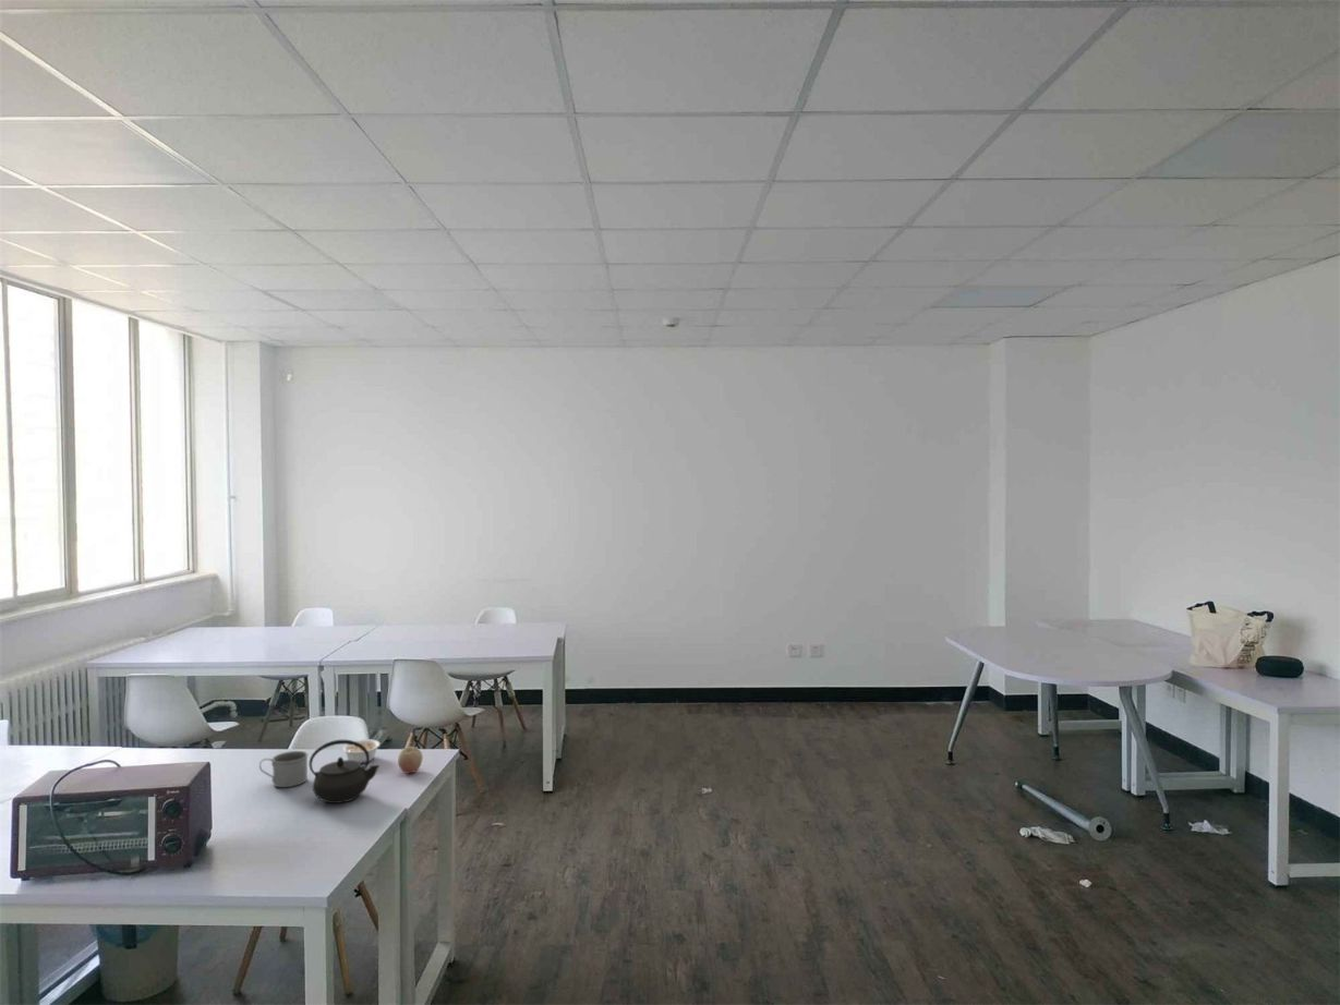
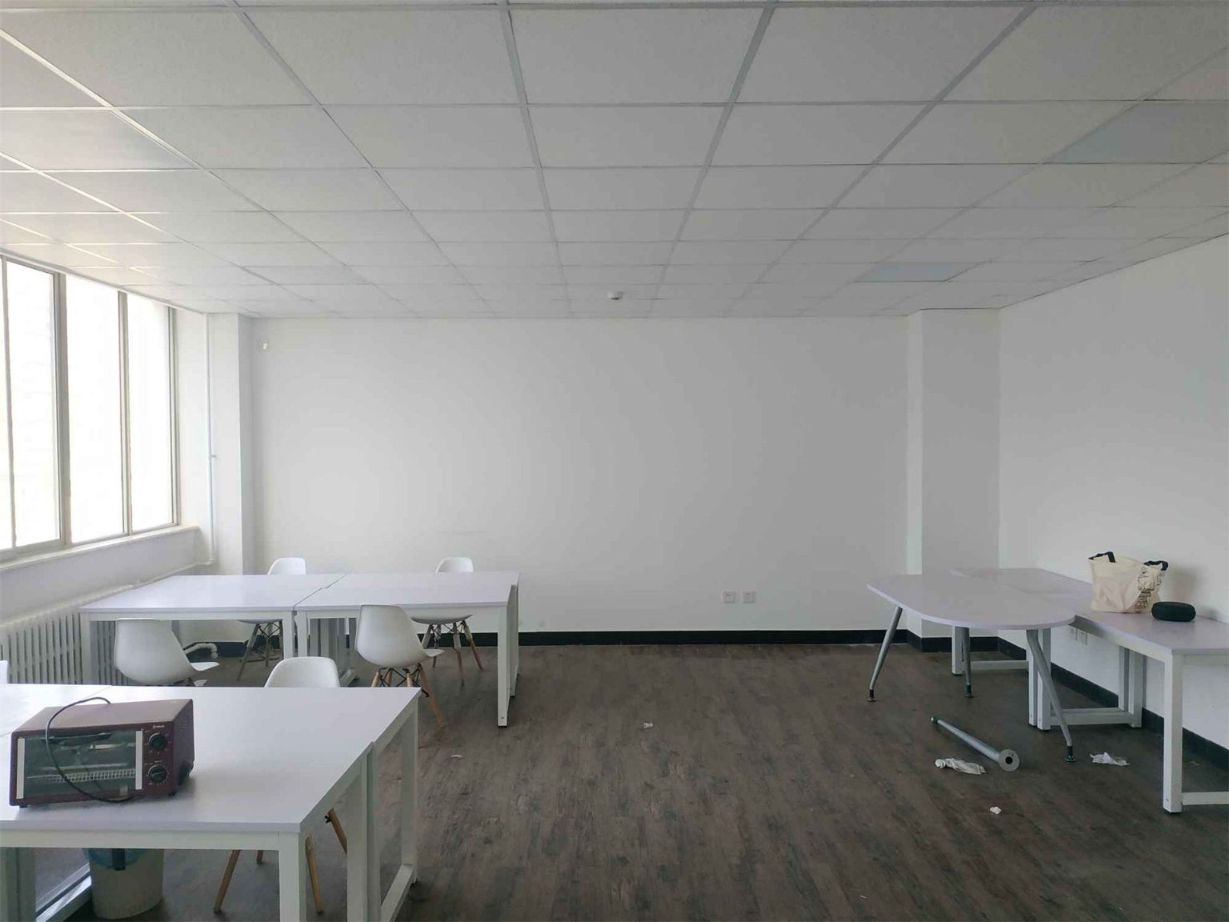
- kettle [309,739,381,804]
- fruit [397,746,424,774]
- mug [258,750,309,788]
- legume [341,738,381,764]
